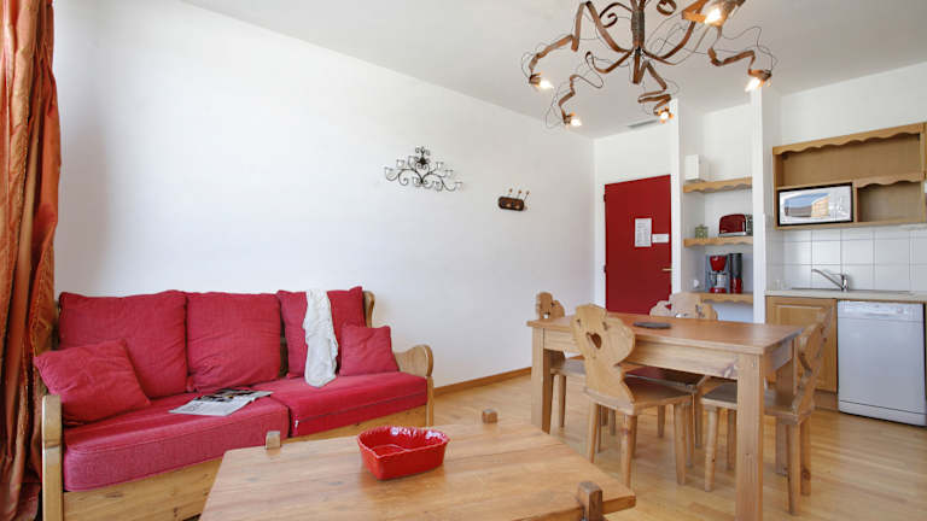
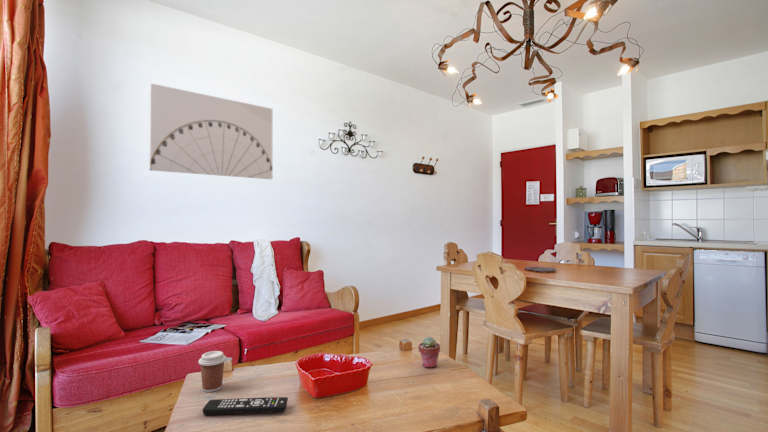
+ remote control [201,396,289,416]
+ coffee cup [197,350,227,393]
+ potted succulent [417,336,441,369]
+ wall art [148,82,273,180]
